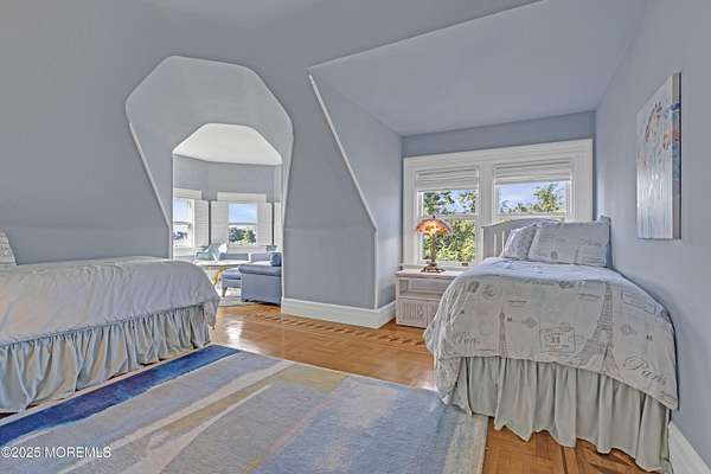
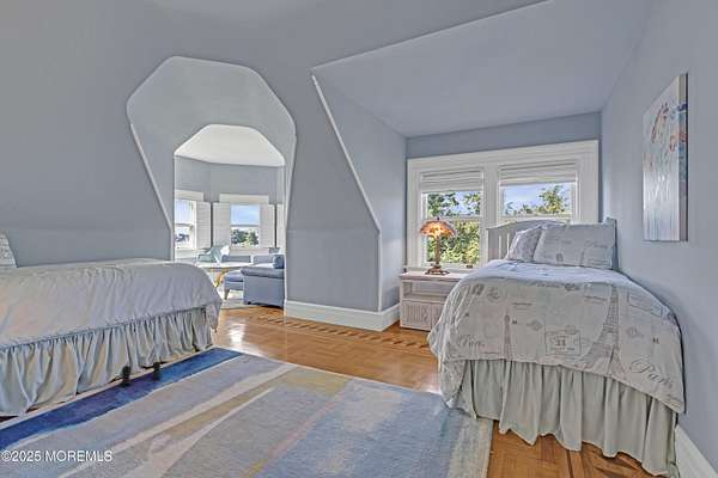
+ boots [120,360,163,387]
